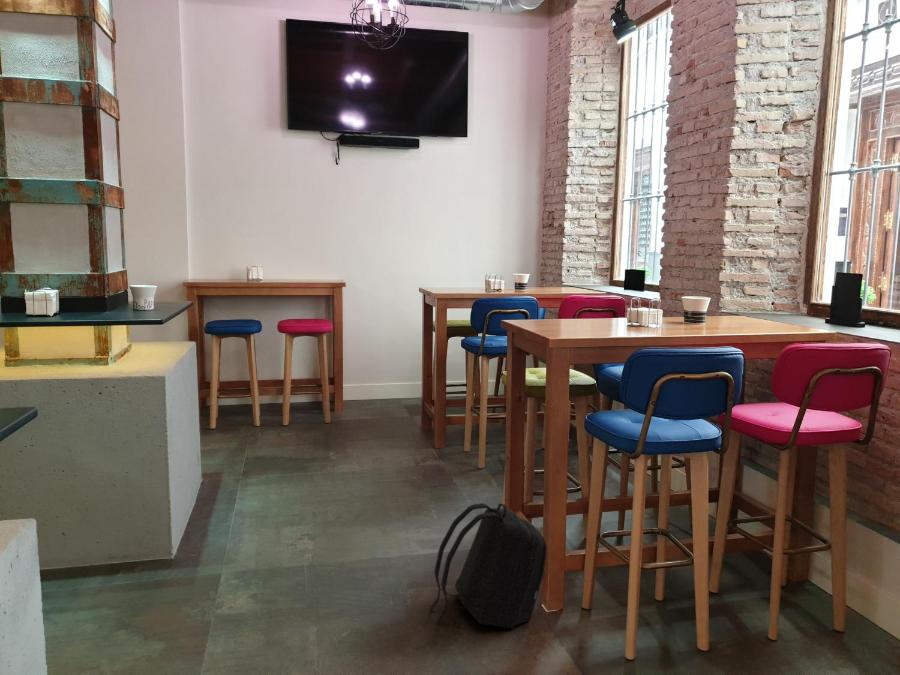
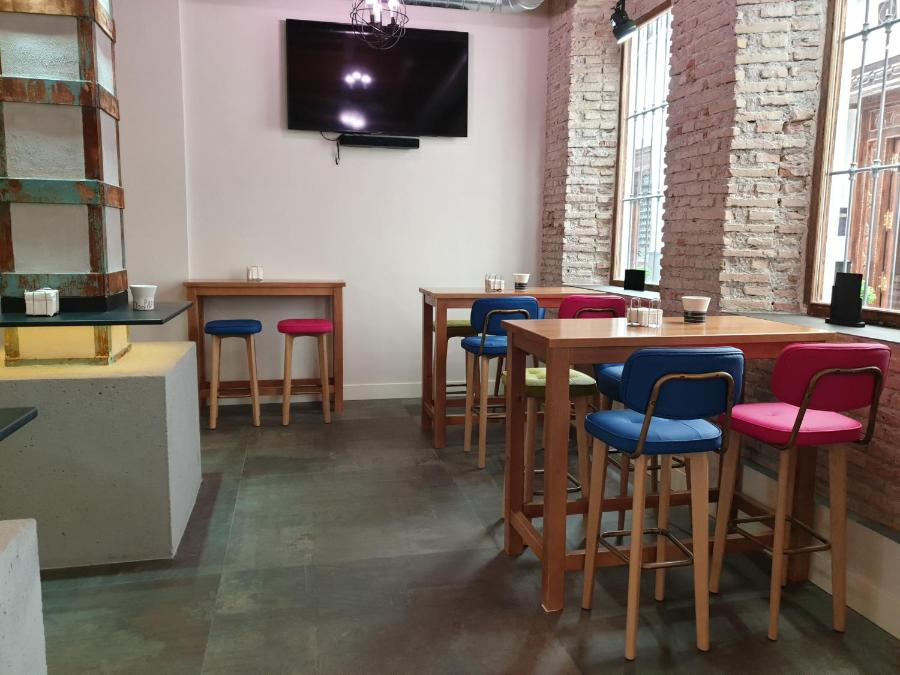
- backpack [429,502,548,629]
